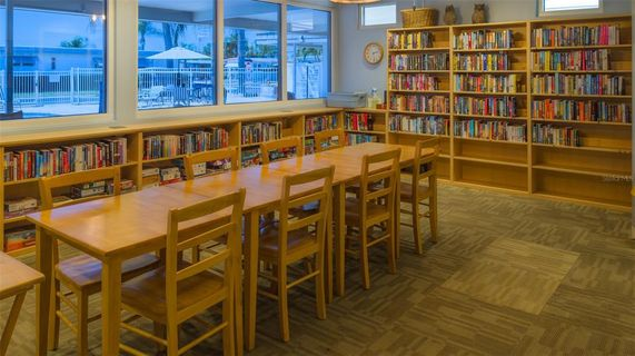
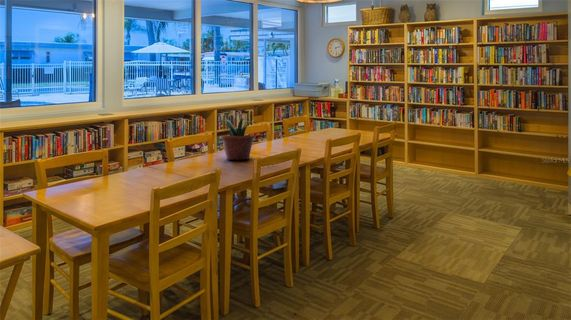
+ potted plant [216,117,257,160]
